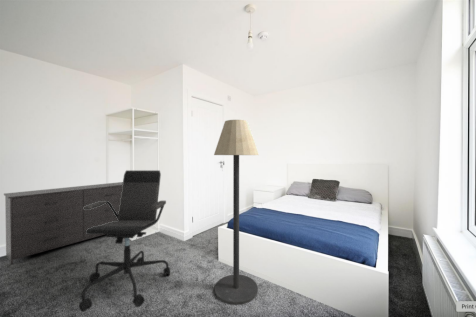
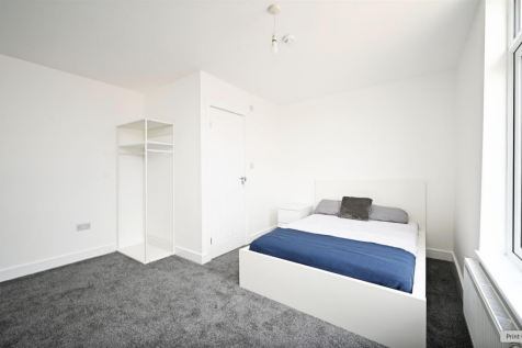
- office chair [78,169,171,313]
- dresser [3,181,123,266]
- floor lamp [213,119,260,306]
